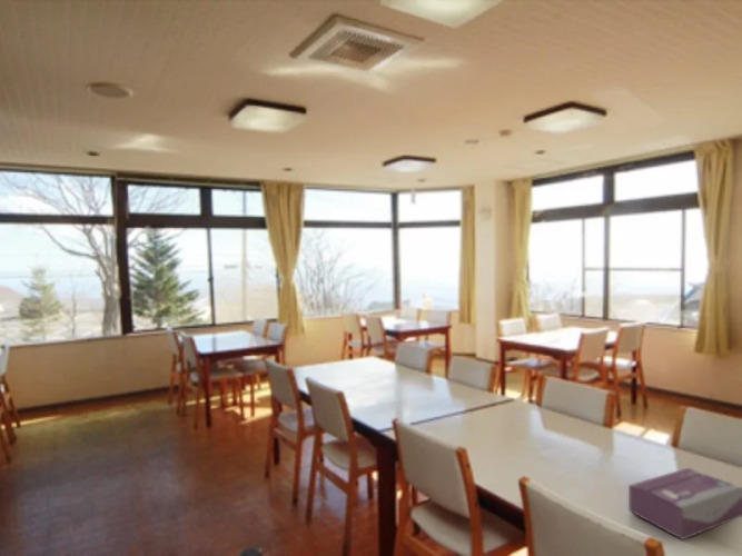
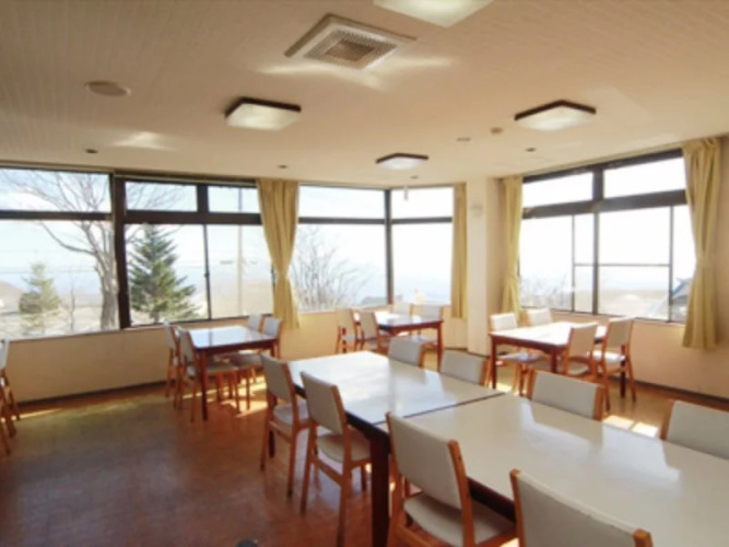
- tissue box [627,467,742,540]
